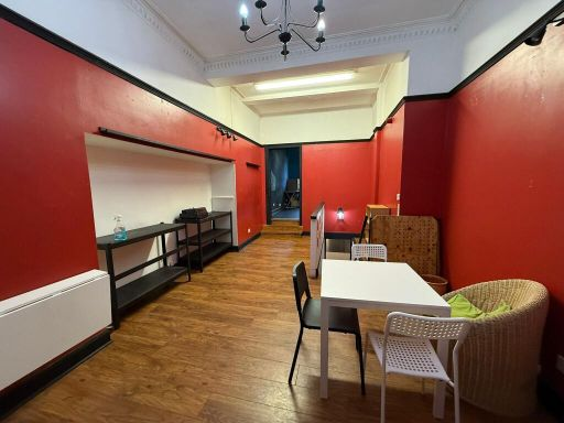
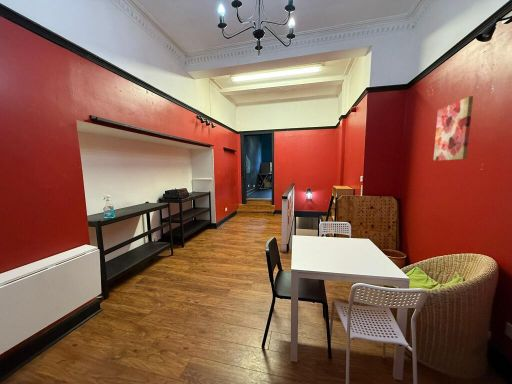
+ wall art [432,95,474,162]
